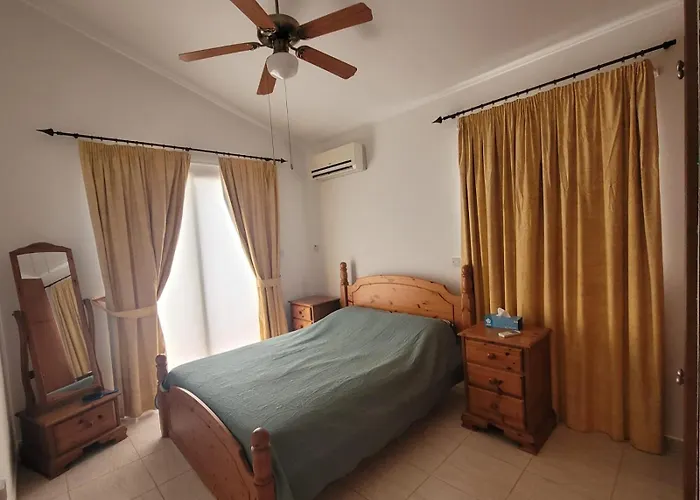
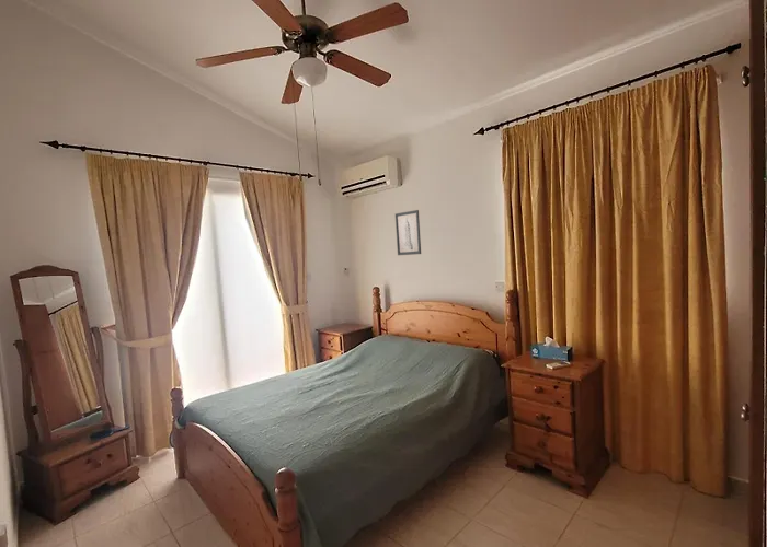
+ wall art [394,209,422,256]
